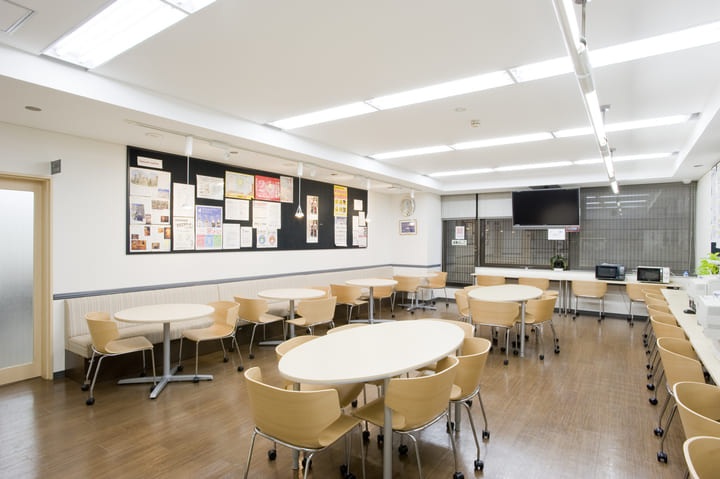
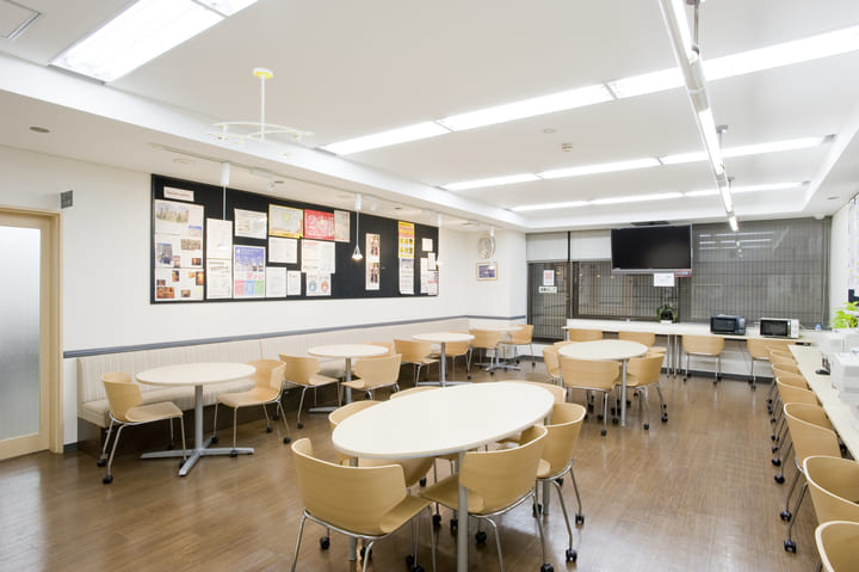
+ ceiling light fixture [205,67,315,160]
